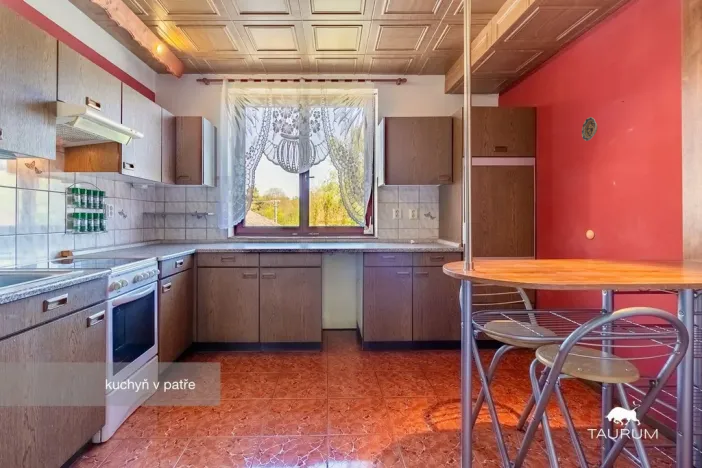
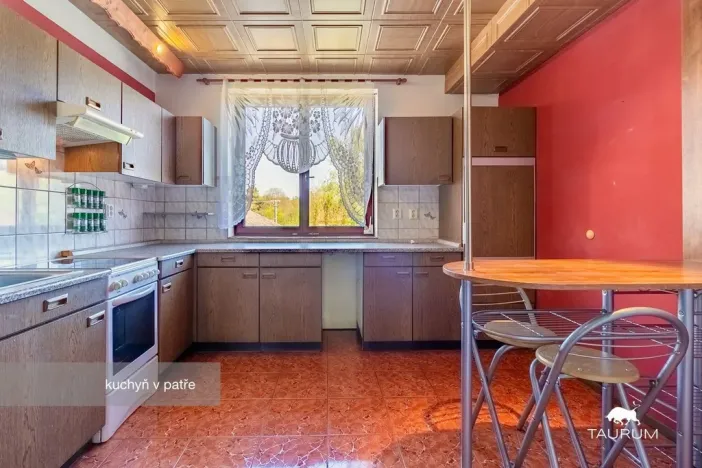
- decorative plate [581,116,599,142]
